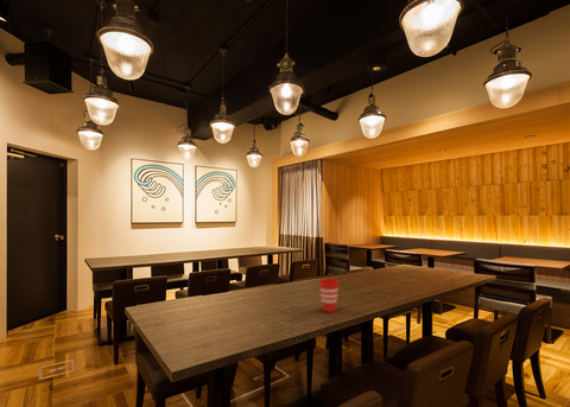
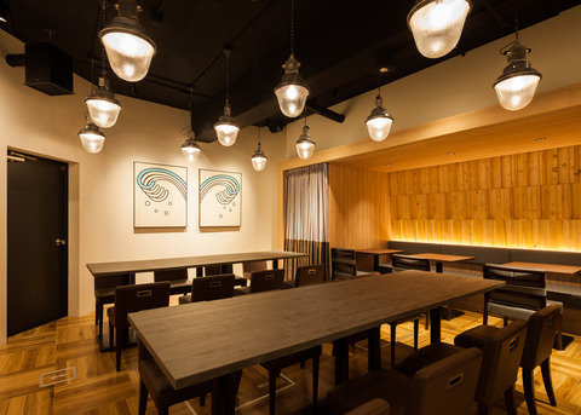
- cup [318,278,340,313]
